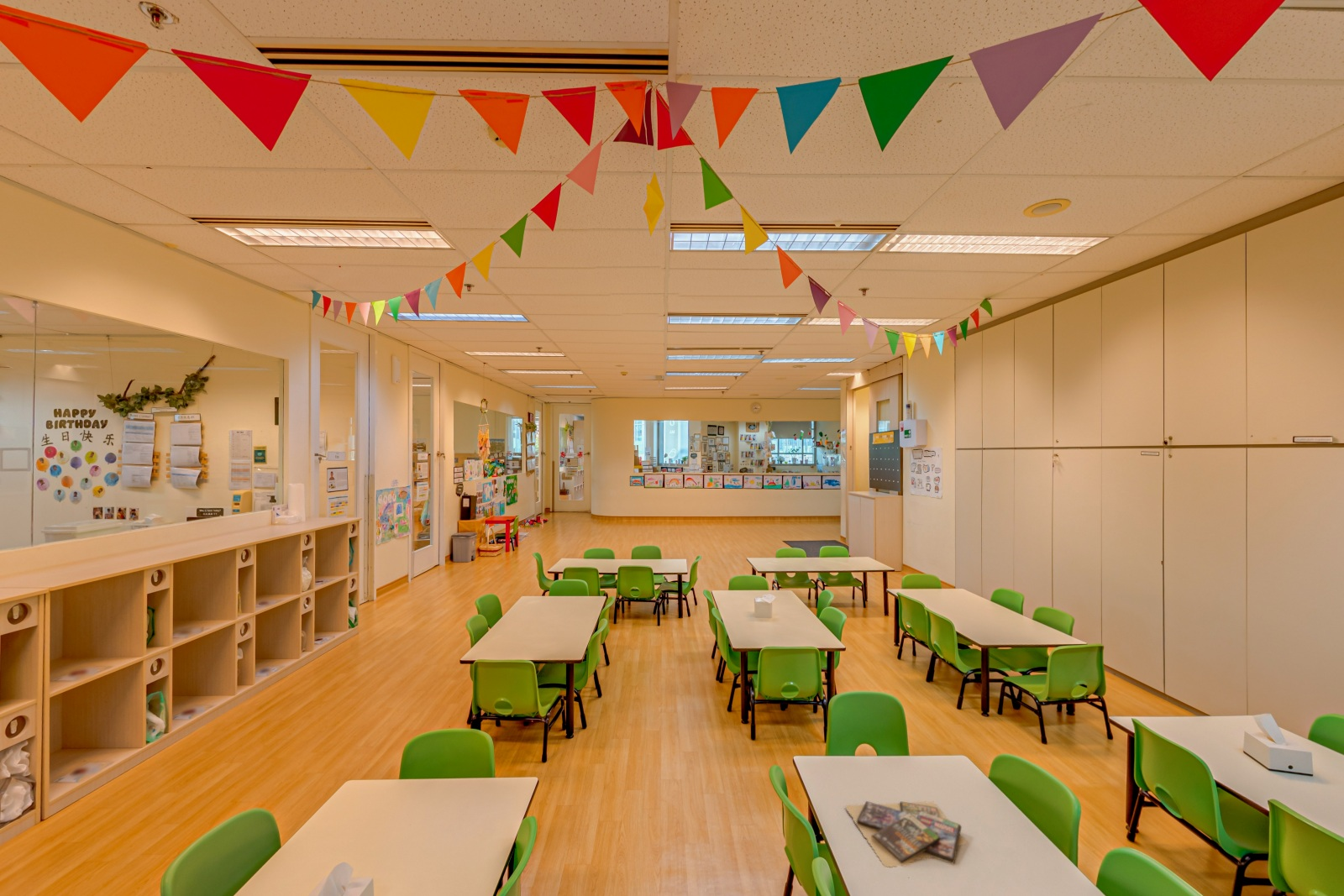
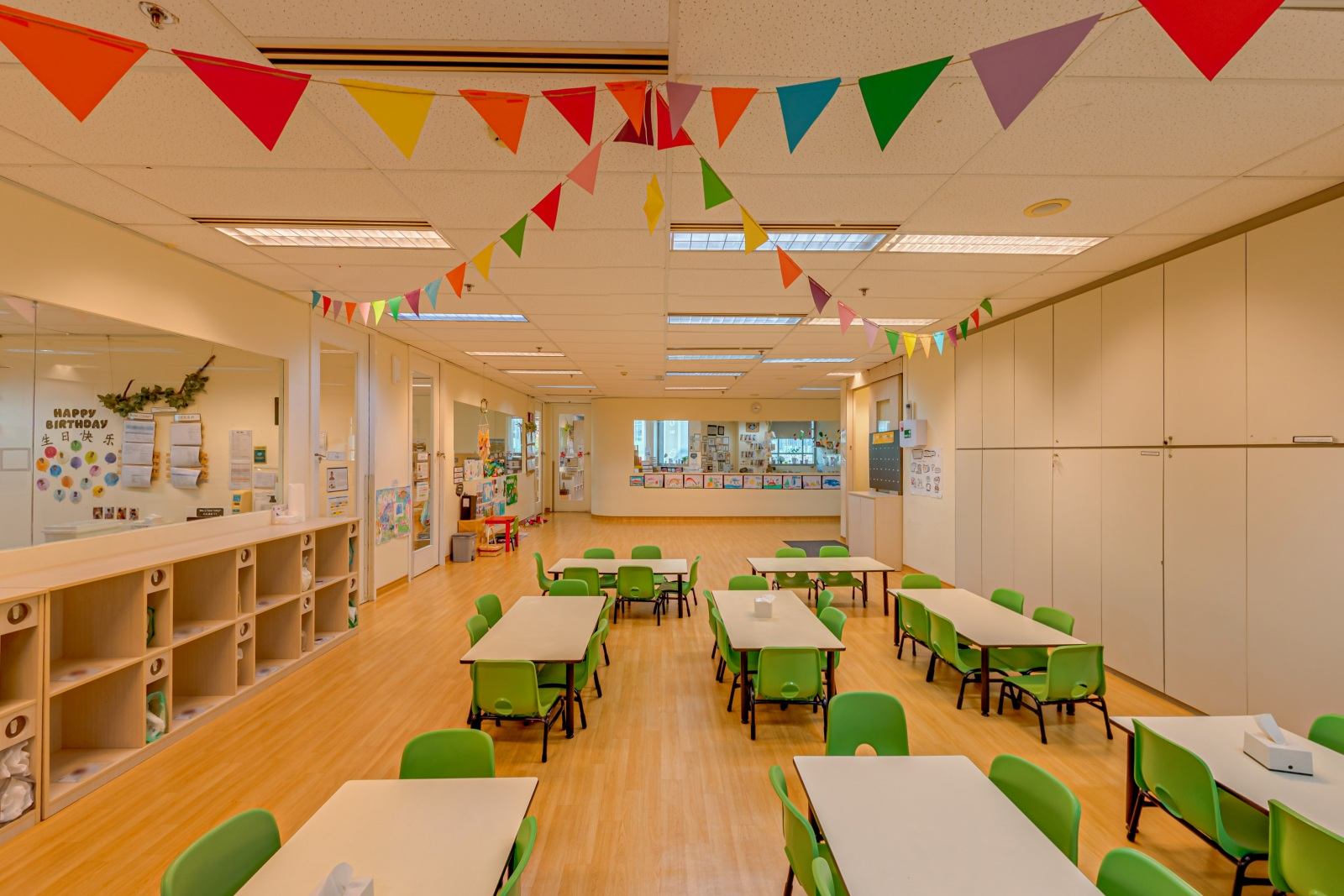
- video game cases [844,800,968,868]
